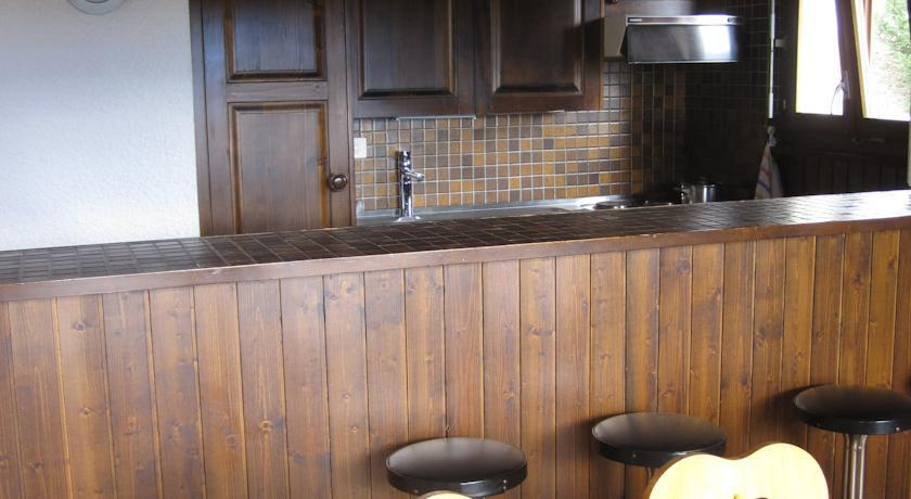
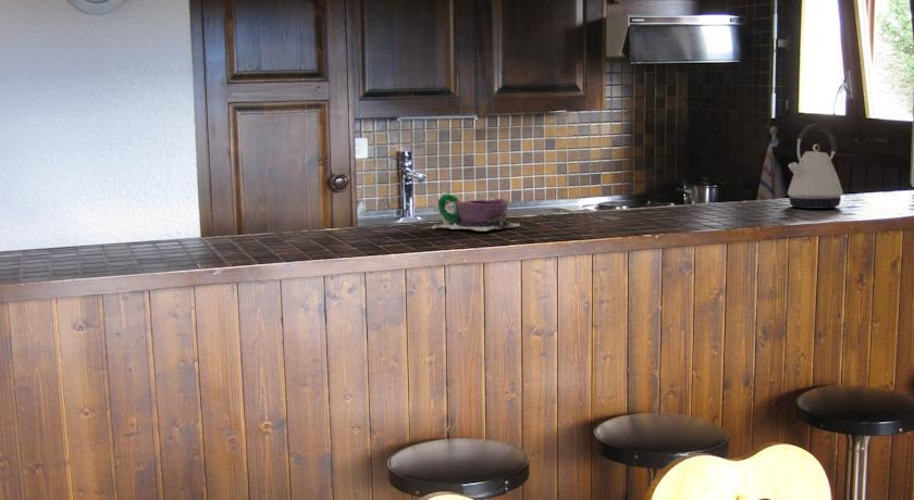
+ cup and saucer [431,190,521,232]
+ kettle [787,123,844,210]
